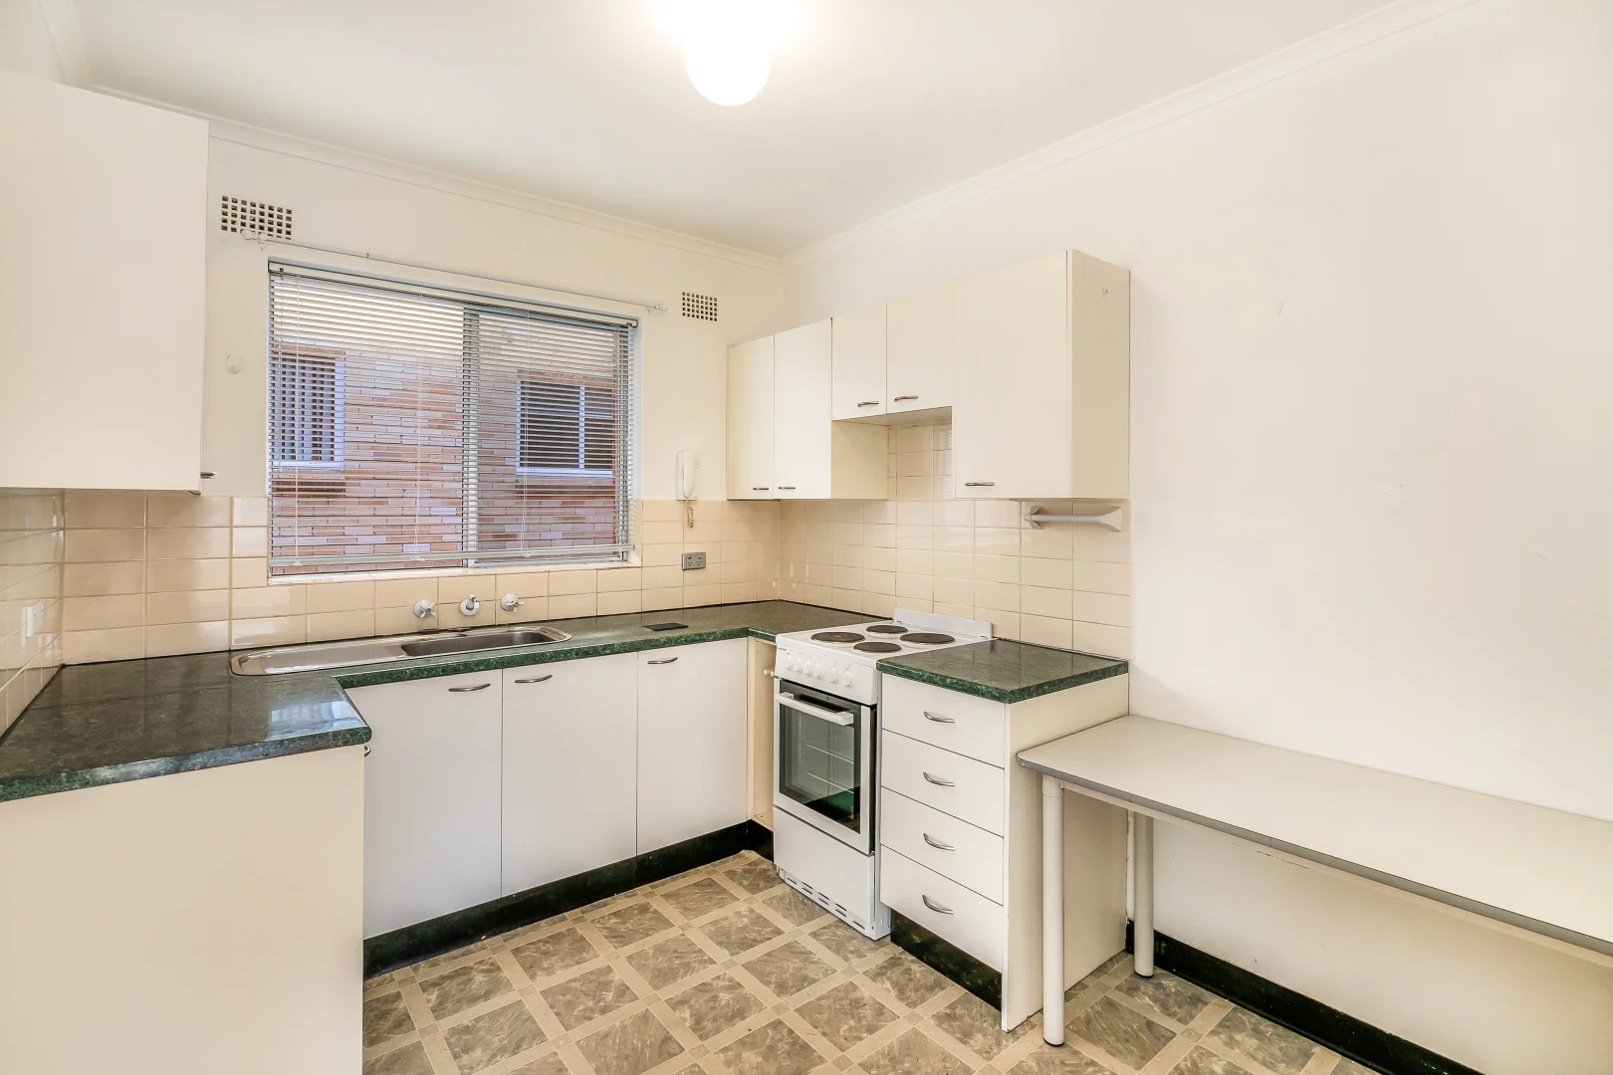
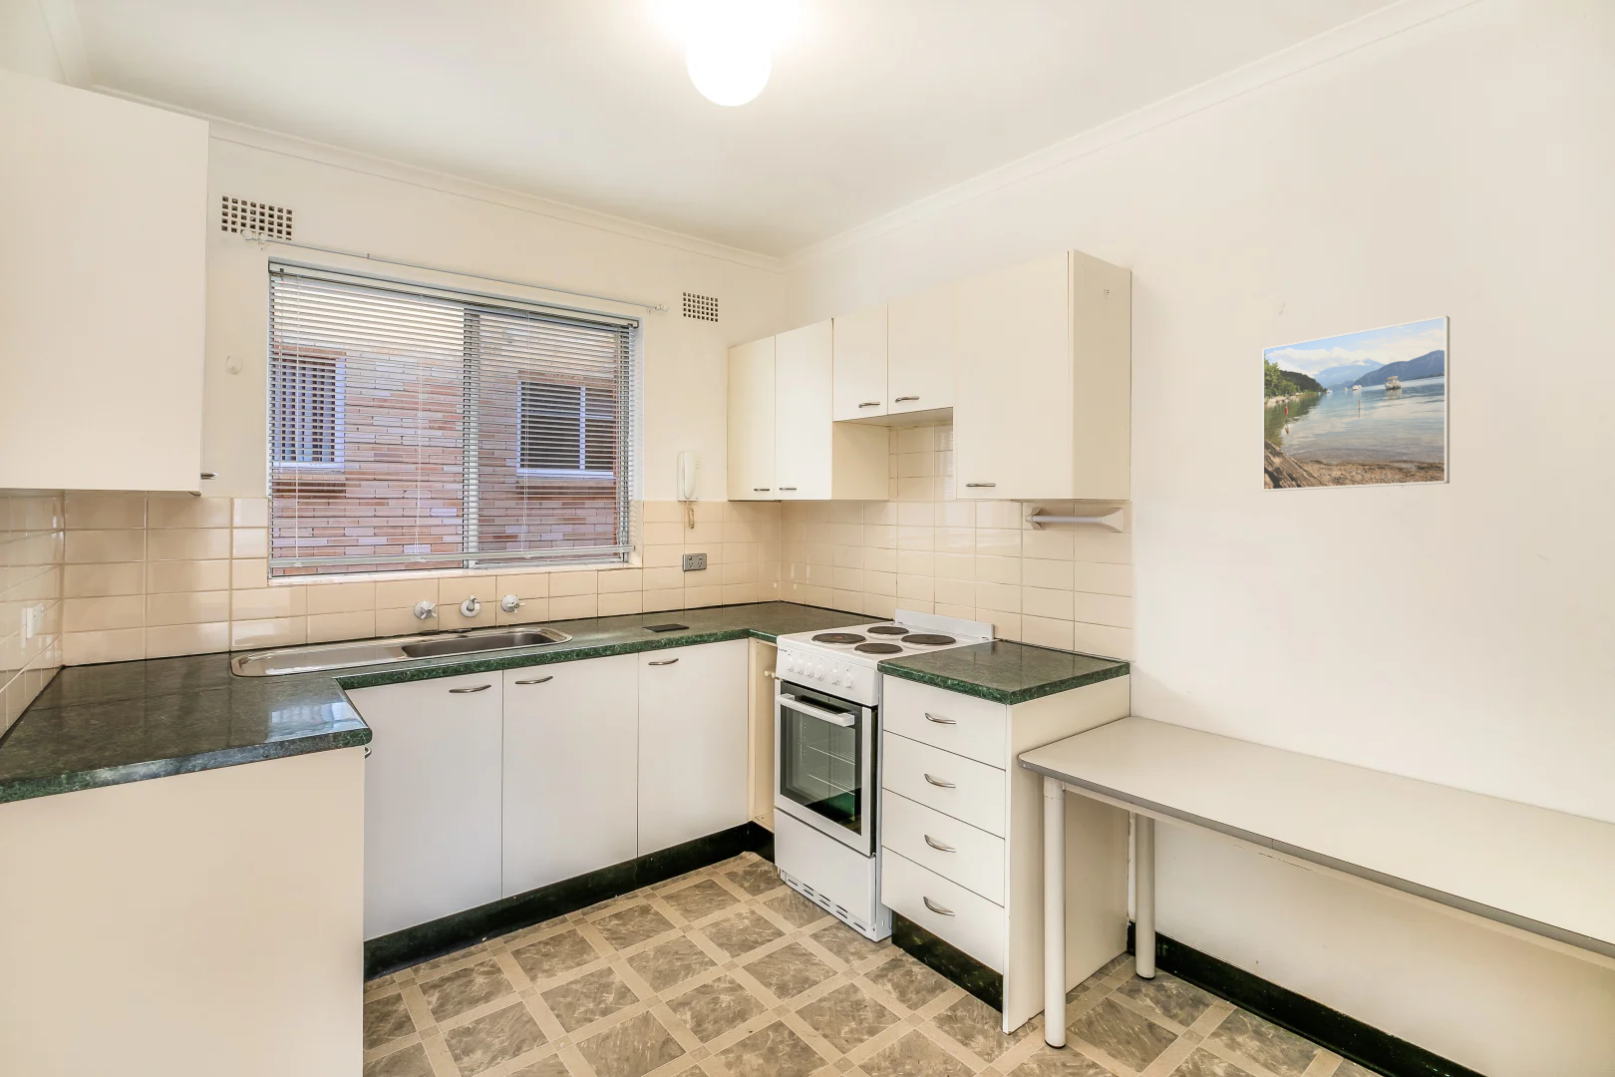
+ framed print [1261,315,1450,493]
